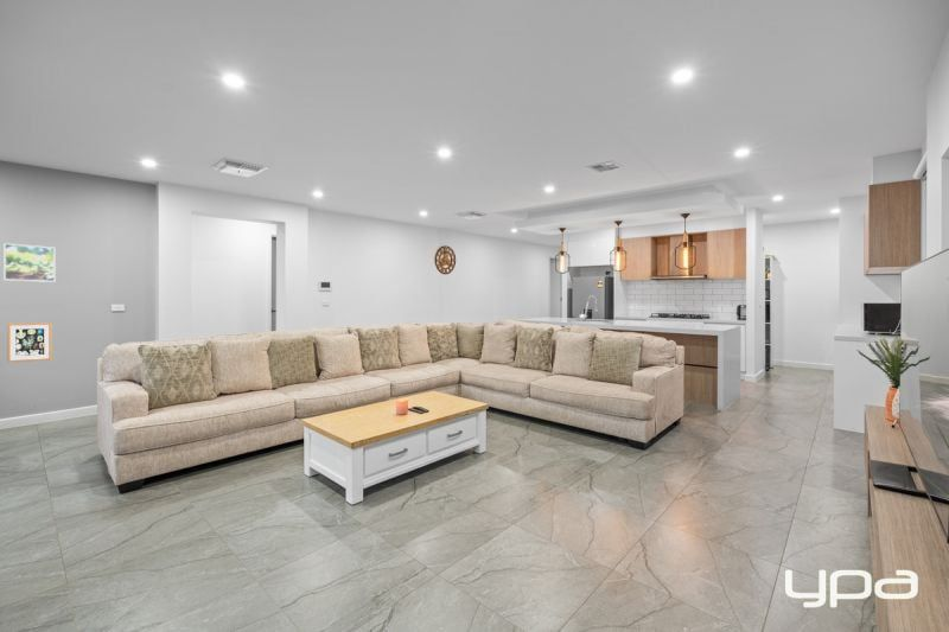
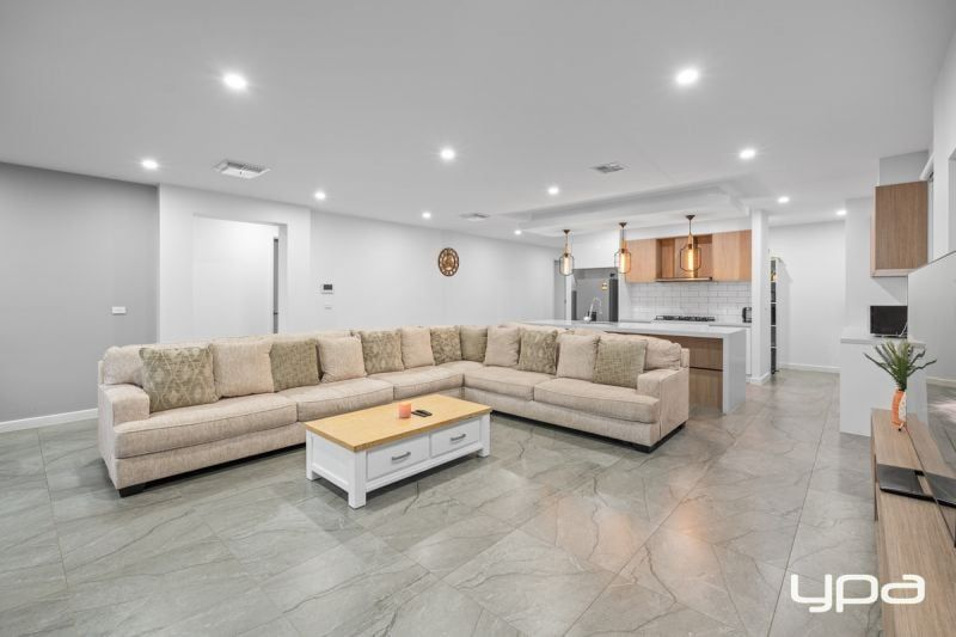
- wall art [6,321,53,363]
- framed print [4,242,56,283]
